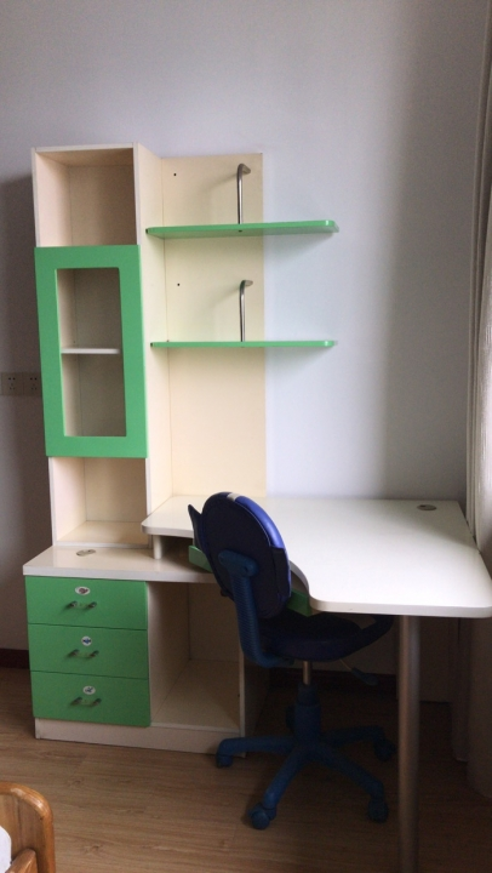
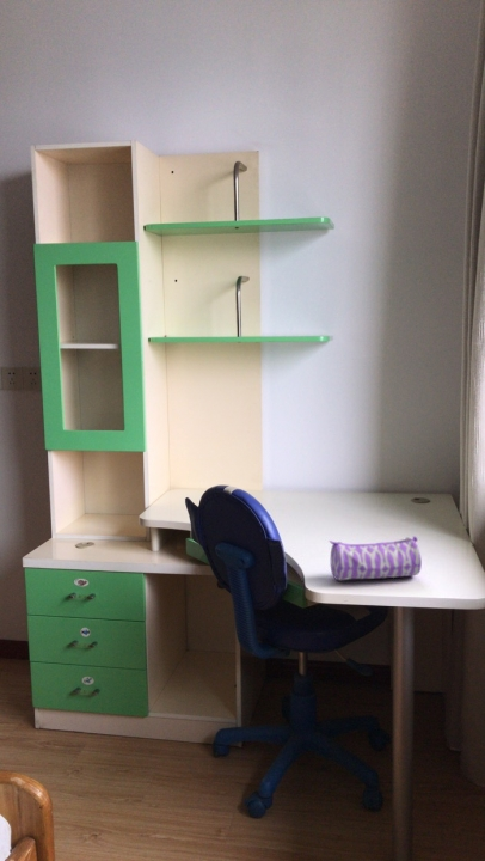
+ pencil case [327,535,423,581]
